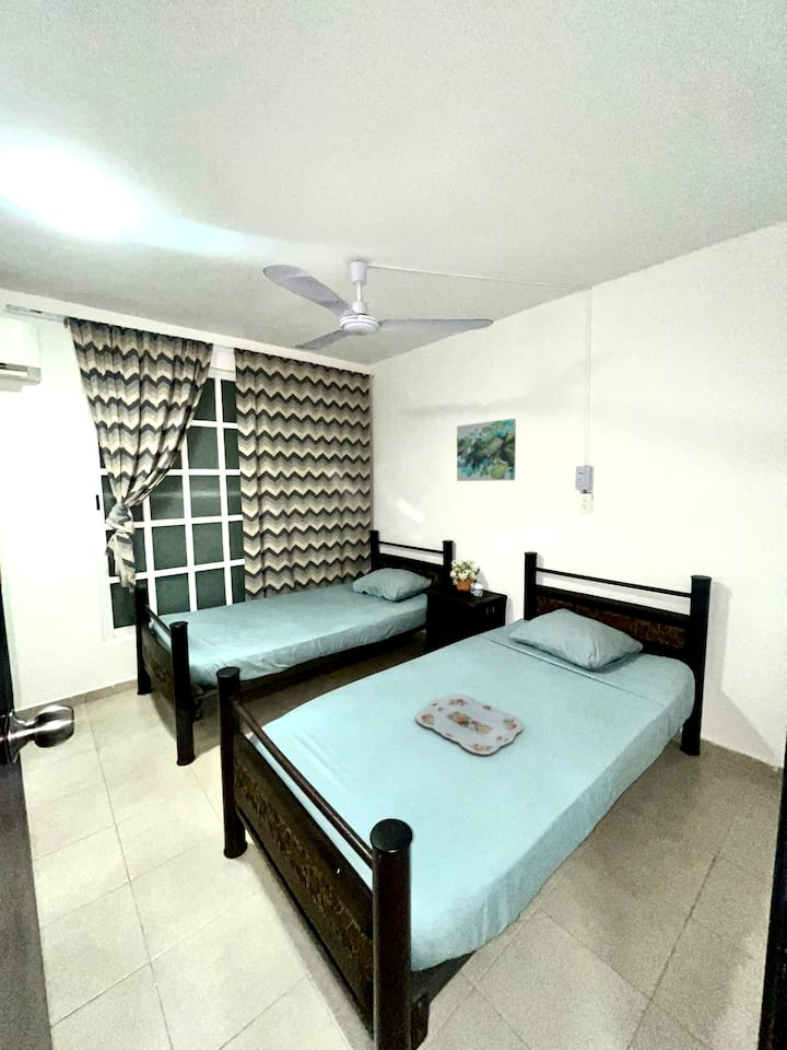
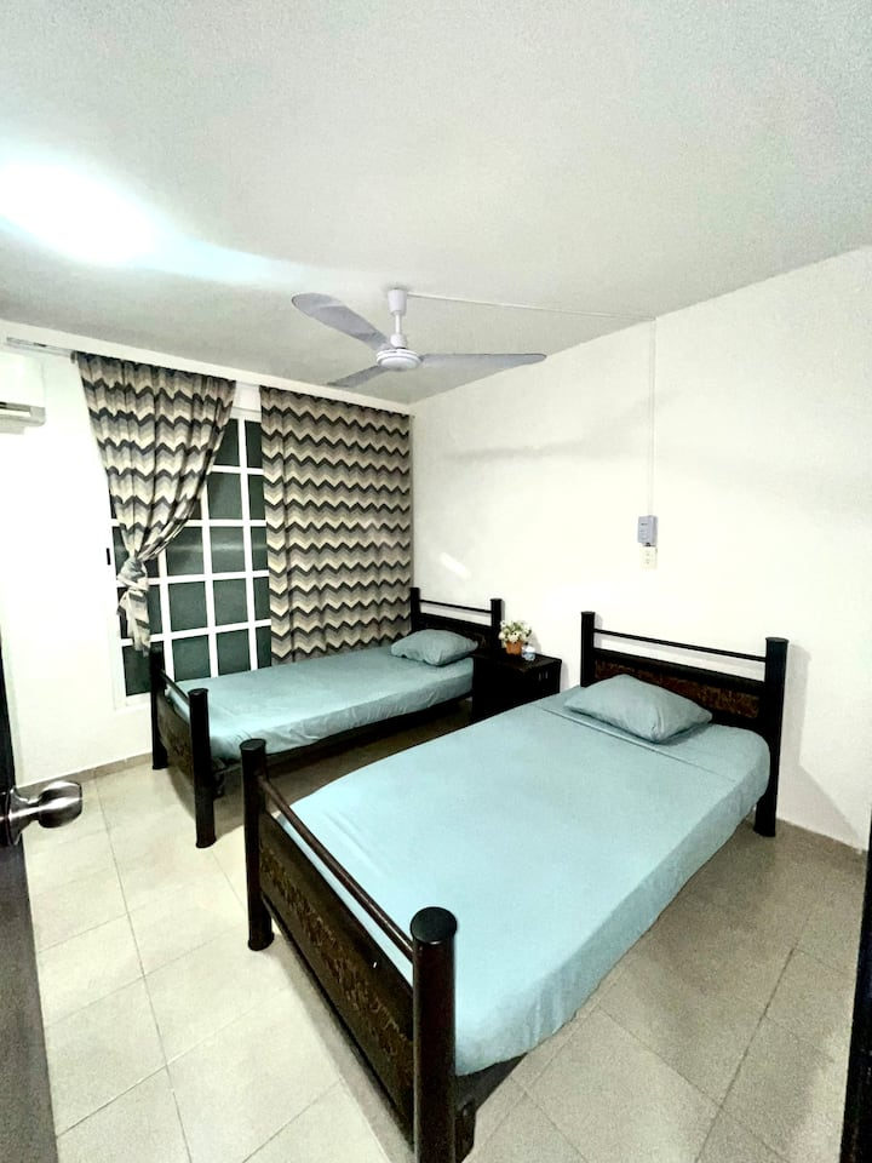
- serving tray [414,692,525,756]
- wall art [456,418,517,482]
